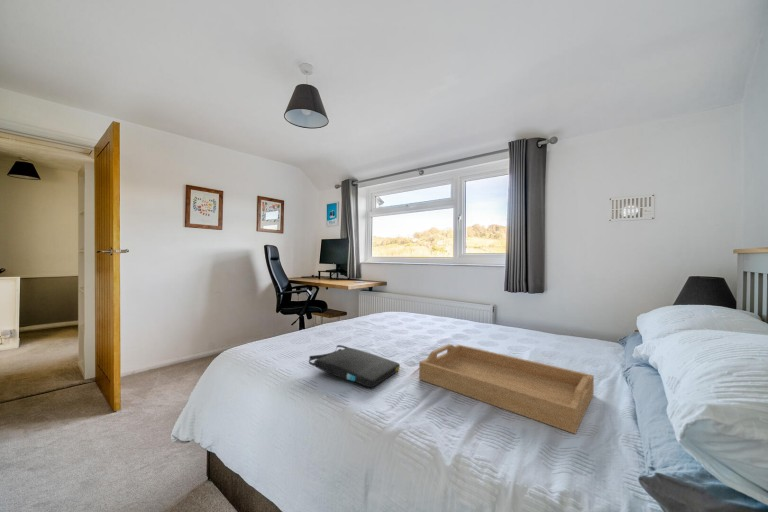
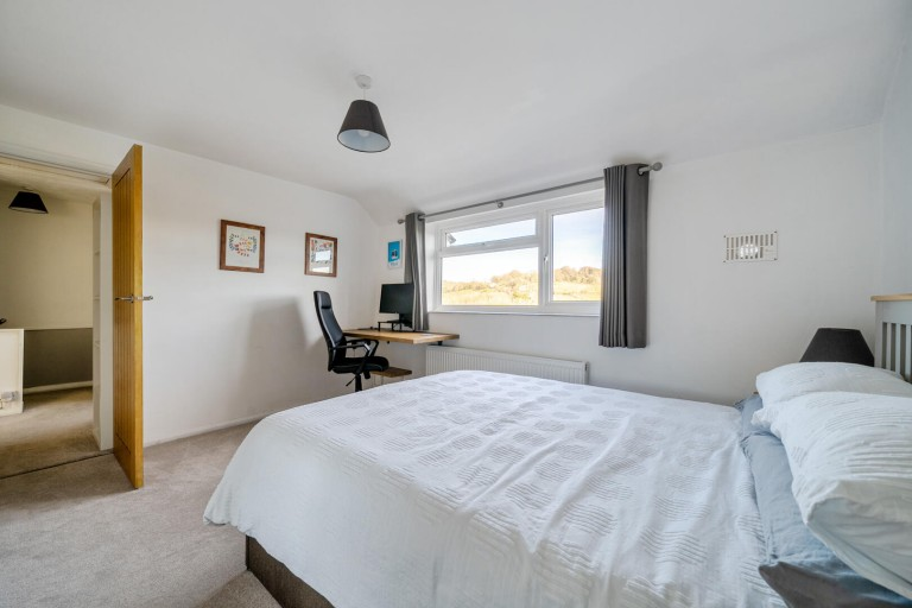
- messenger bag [308,344,401,388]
- serving tray [418,343,595,435]
